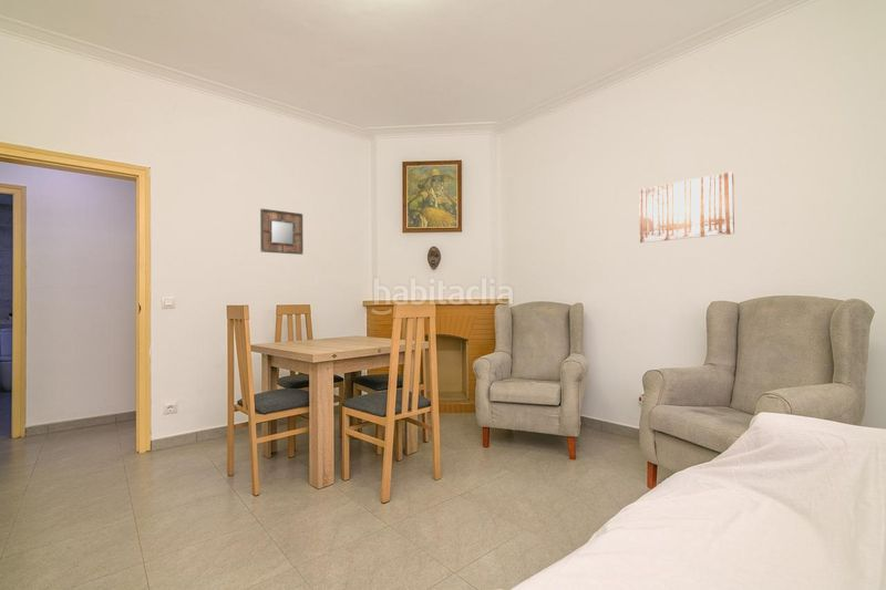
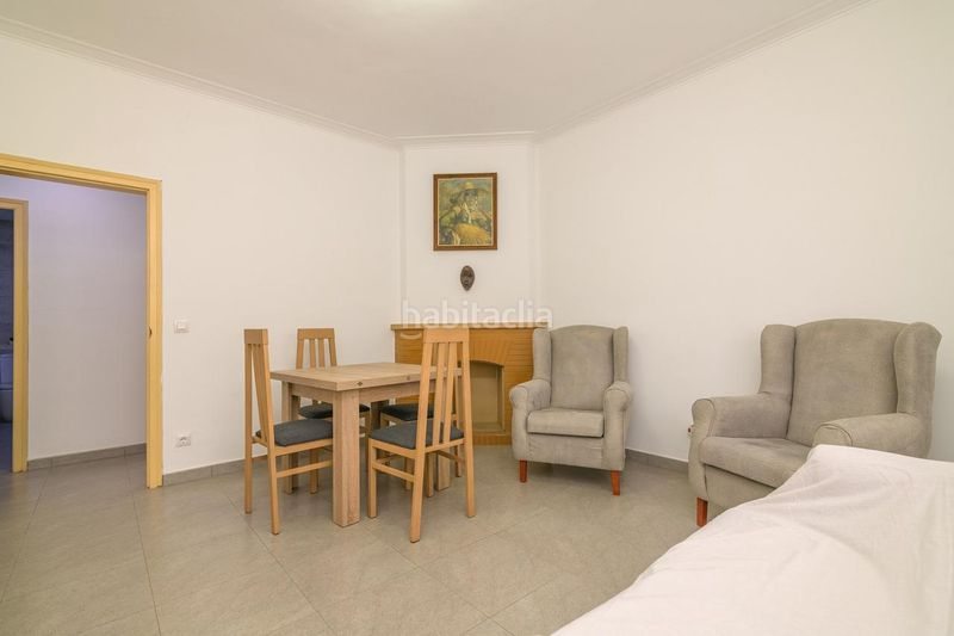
- wall art [638,170,735,244]
- home mirror [259,208,305,256]
